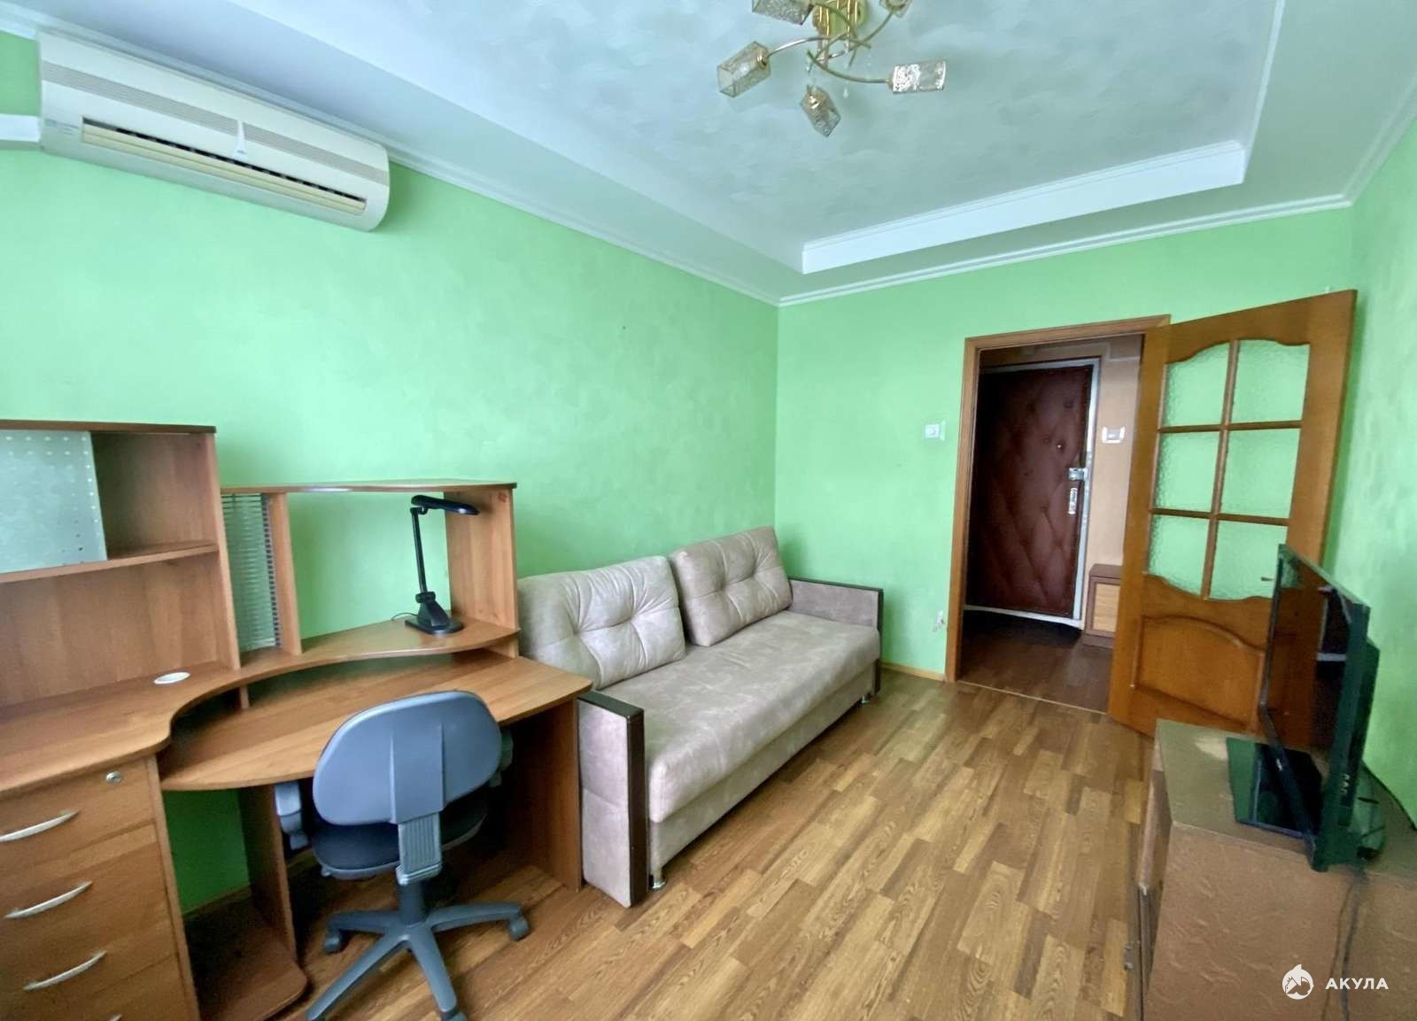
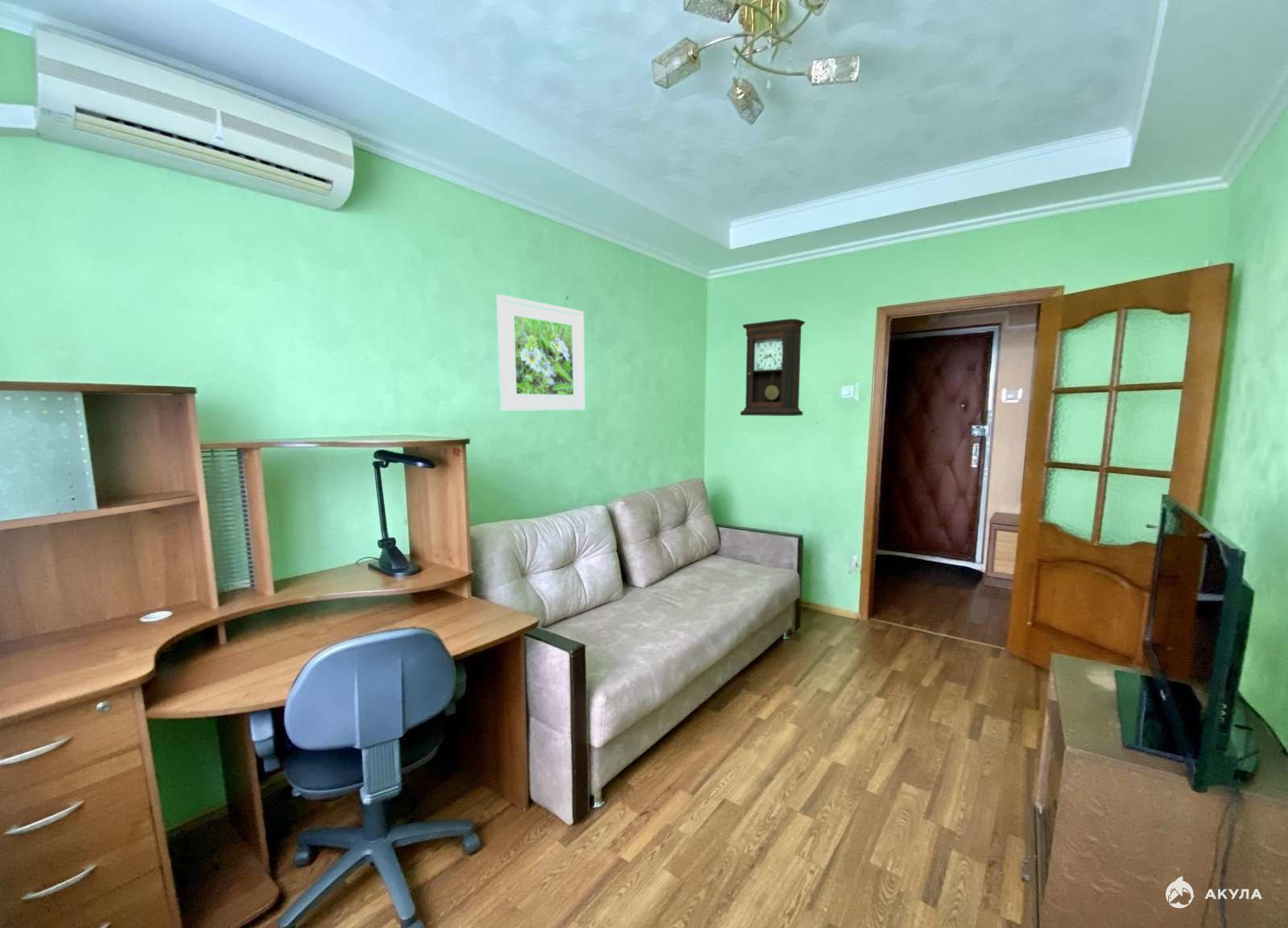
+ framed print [496,294,586,412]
+ pendulum clock [739,318,806,417]
